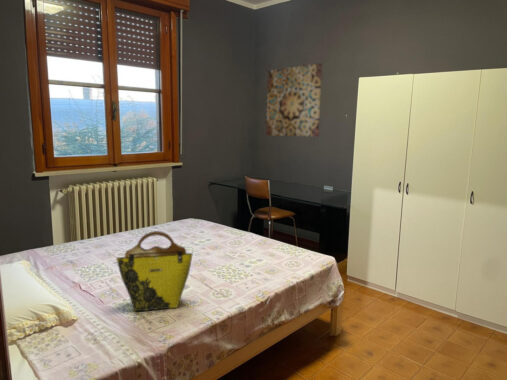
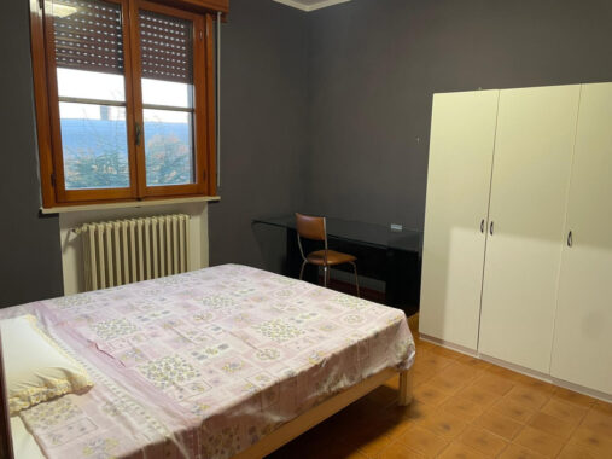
- wall art [265,62,323,138]
- tote bag [115,230,194,313]
